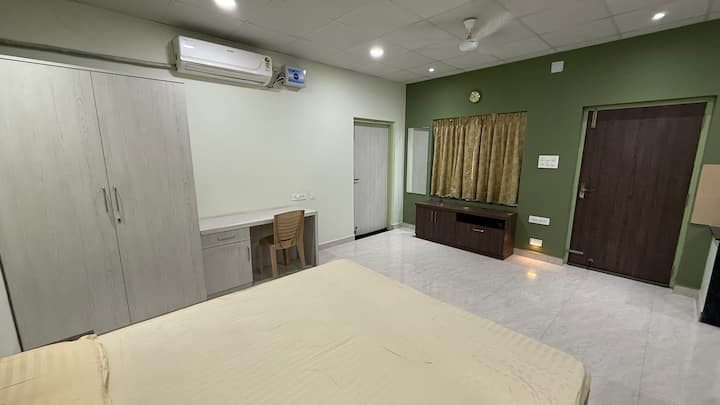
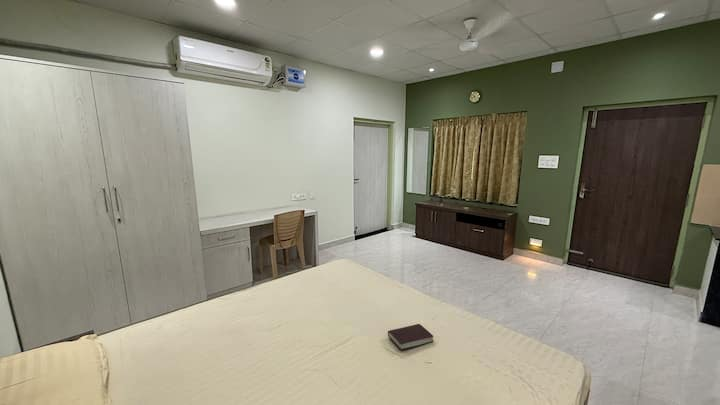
+ book [387,323,435,350]
